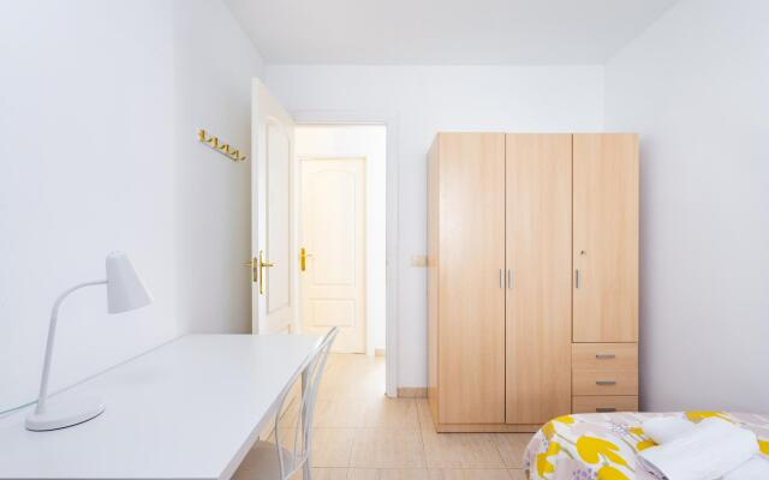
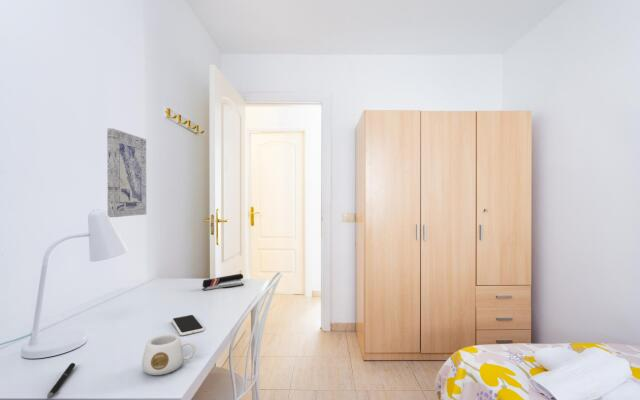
+ stapler [202,273,244,292]
+ pen [46,362,76,400]
+ smartphone [171,314,205,336]
+ wall art [106,127,147,218]
+ mug [141,333,196,376]
